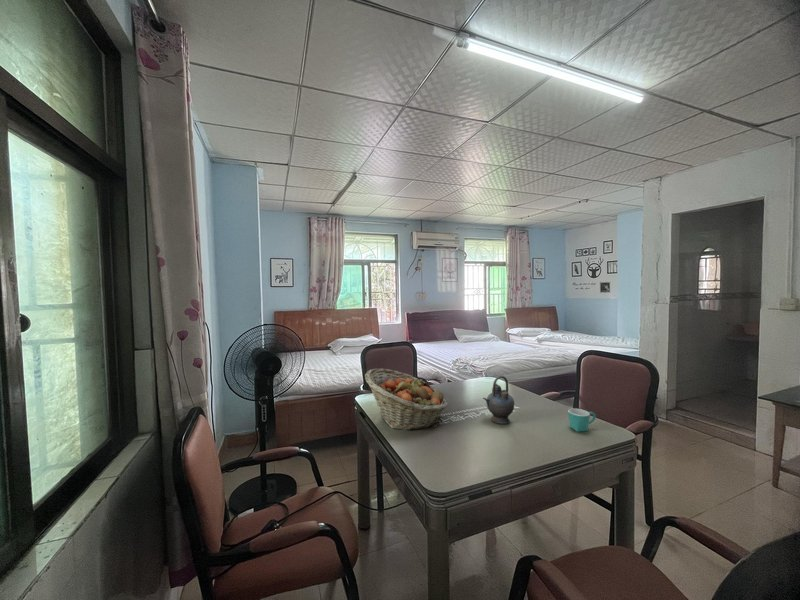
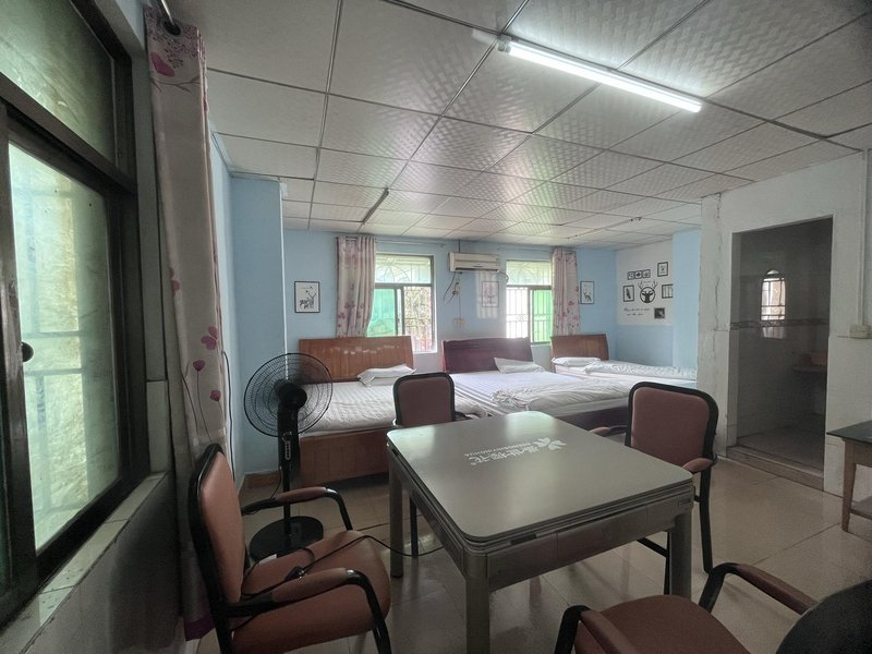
- teapot [482,375,515,425]
- mug [567,407,597,432]
- fruit basket [364,368,449,431]
